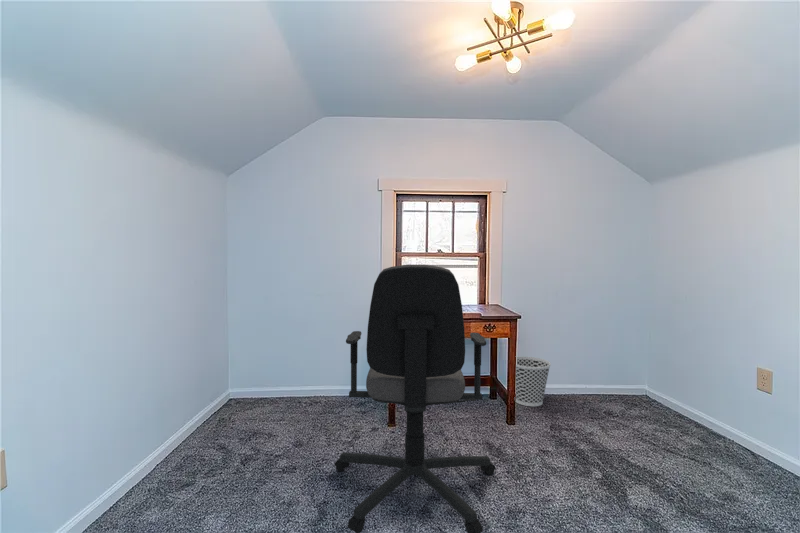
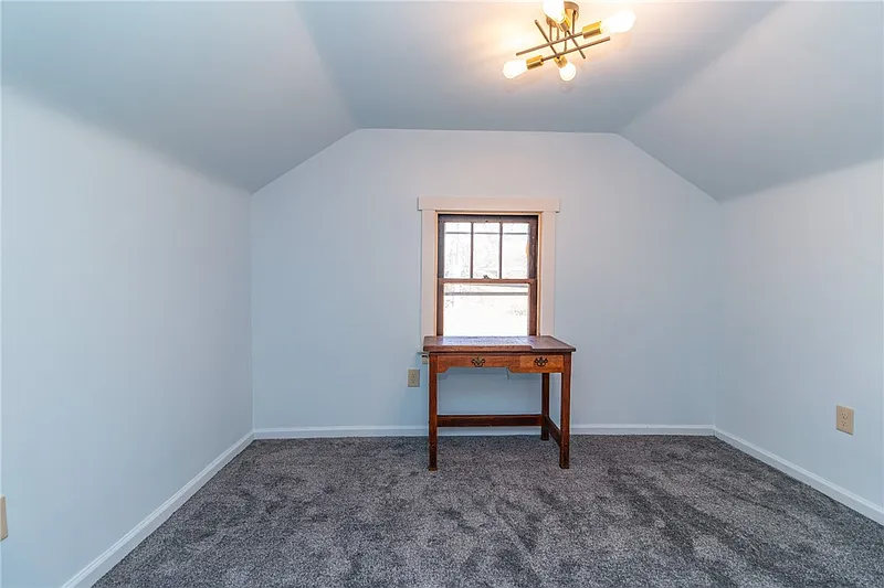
- wastebasket [515,355,552,407]
- office chair [333,264,497,533]
